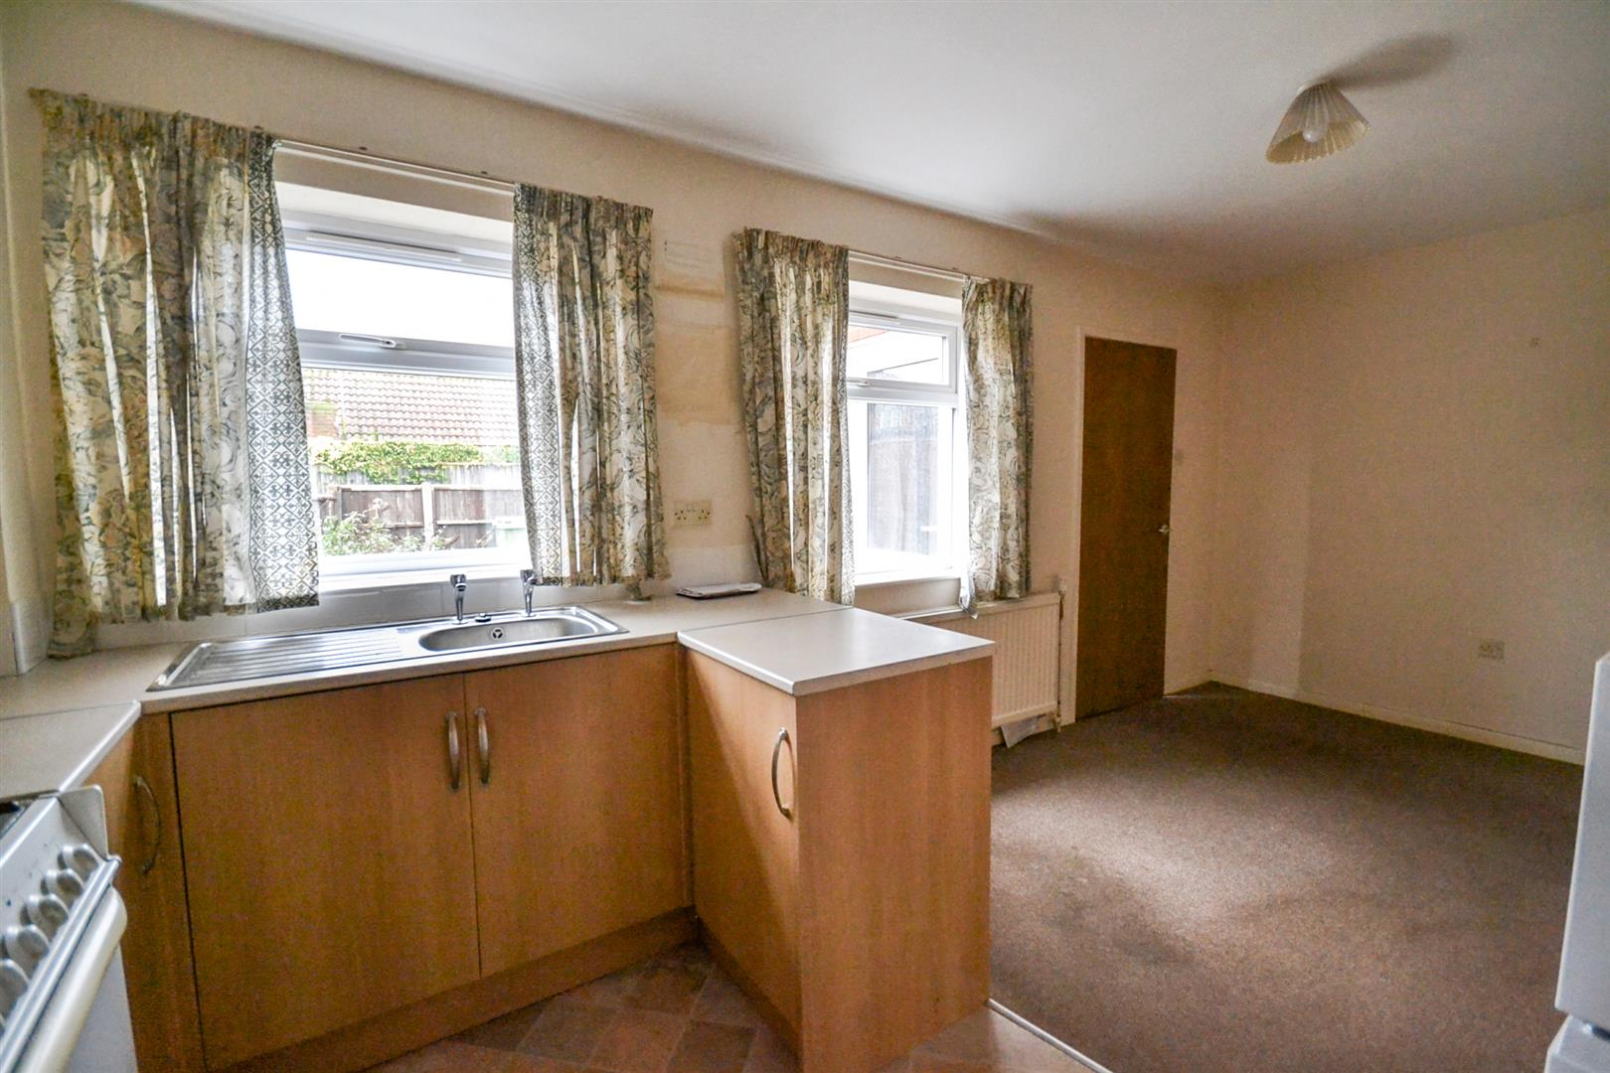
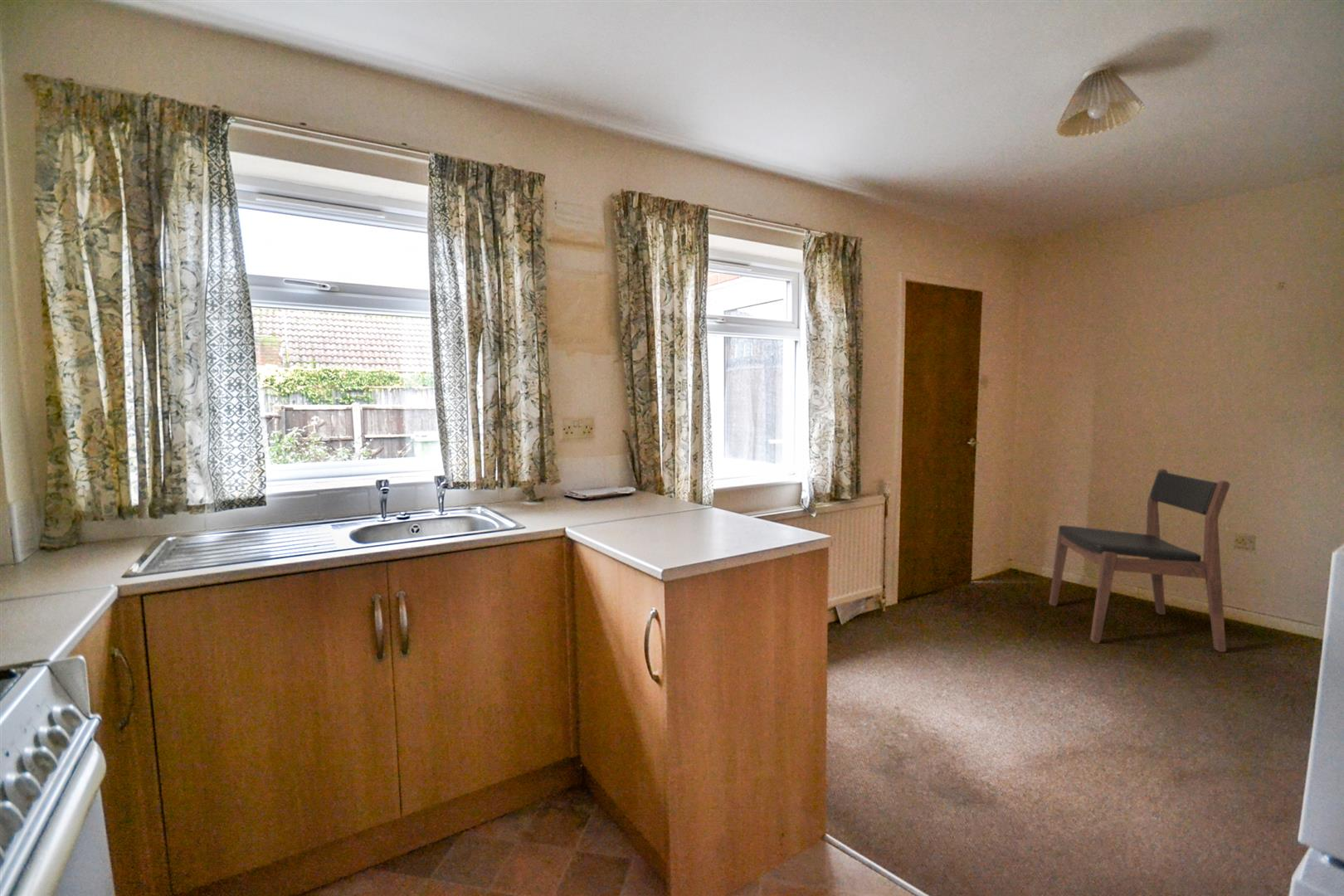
+ dining chair [1048,468,1231,653]
